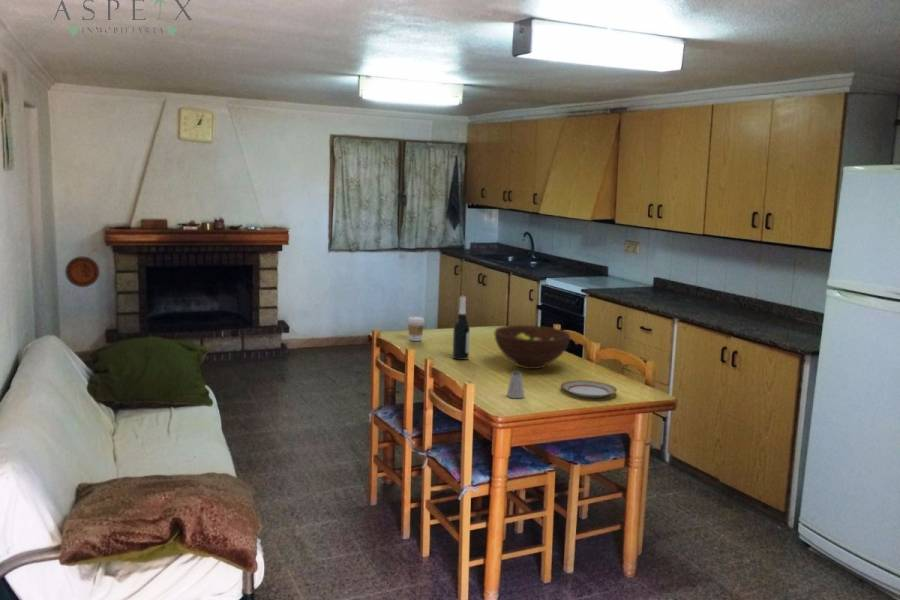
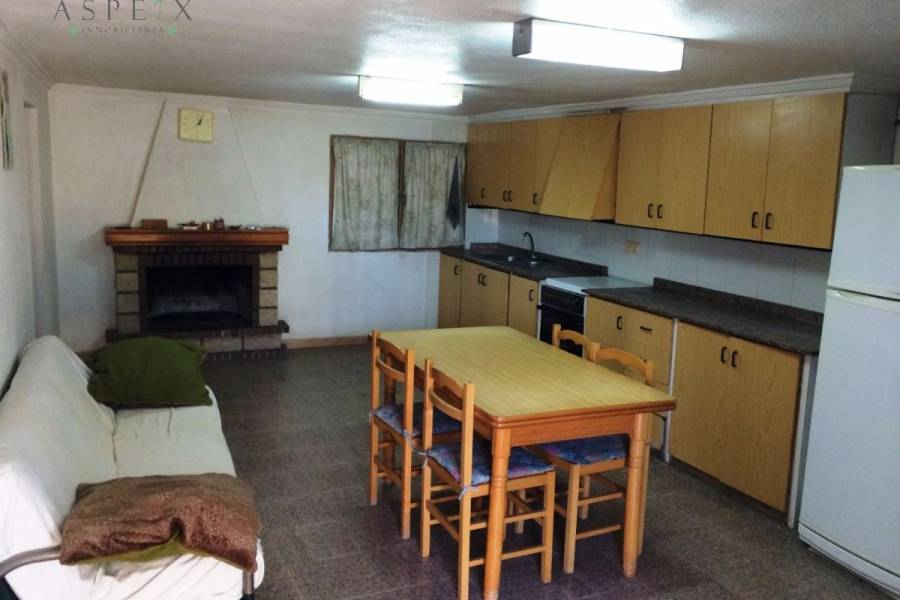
- decorative plate [64,256,100,288]
- saltshaker [505,370,525,399]
- wine bottle [452,295,471,361]
- coffee cup [407,316,425,342]
- fruit bowl [493,324,571,370]
- plate [560,380,618,398]
